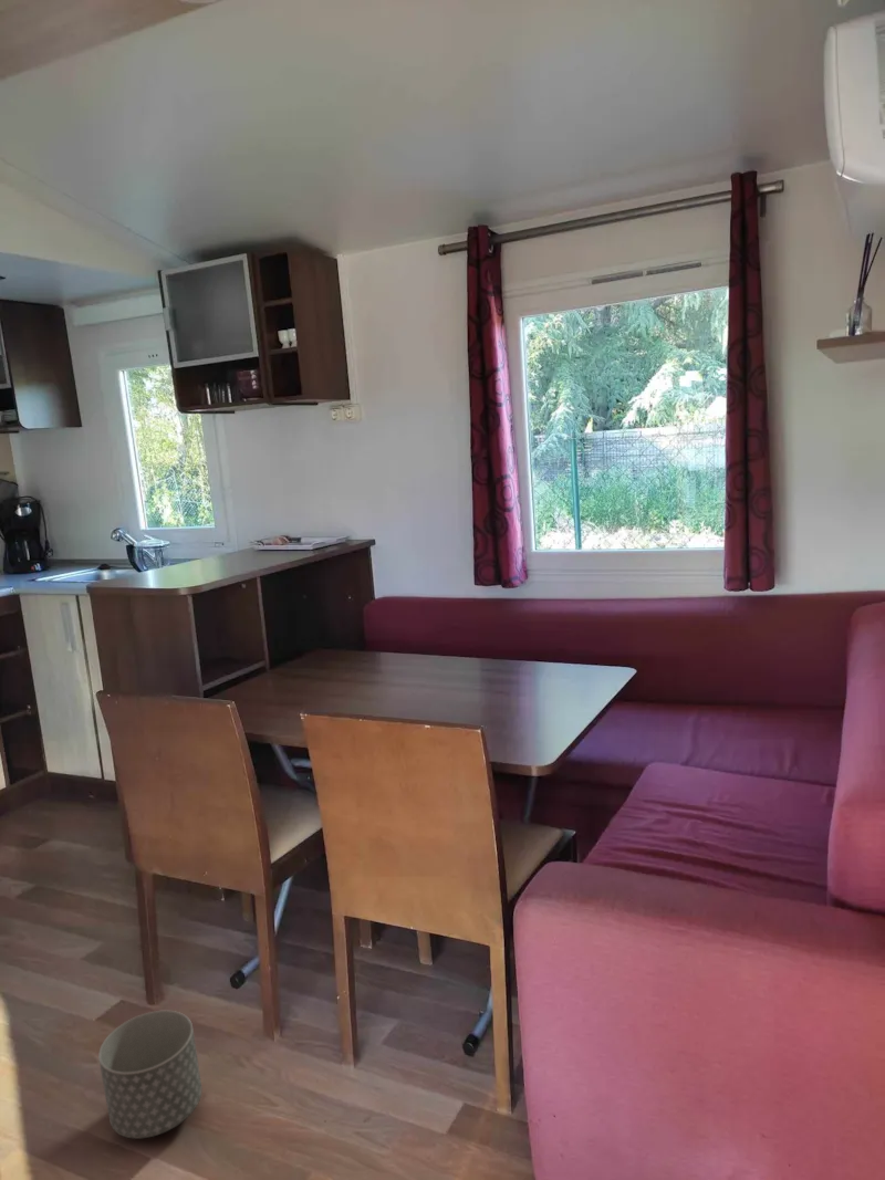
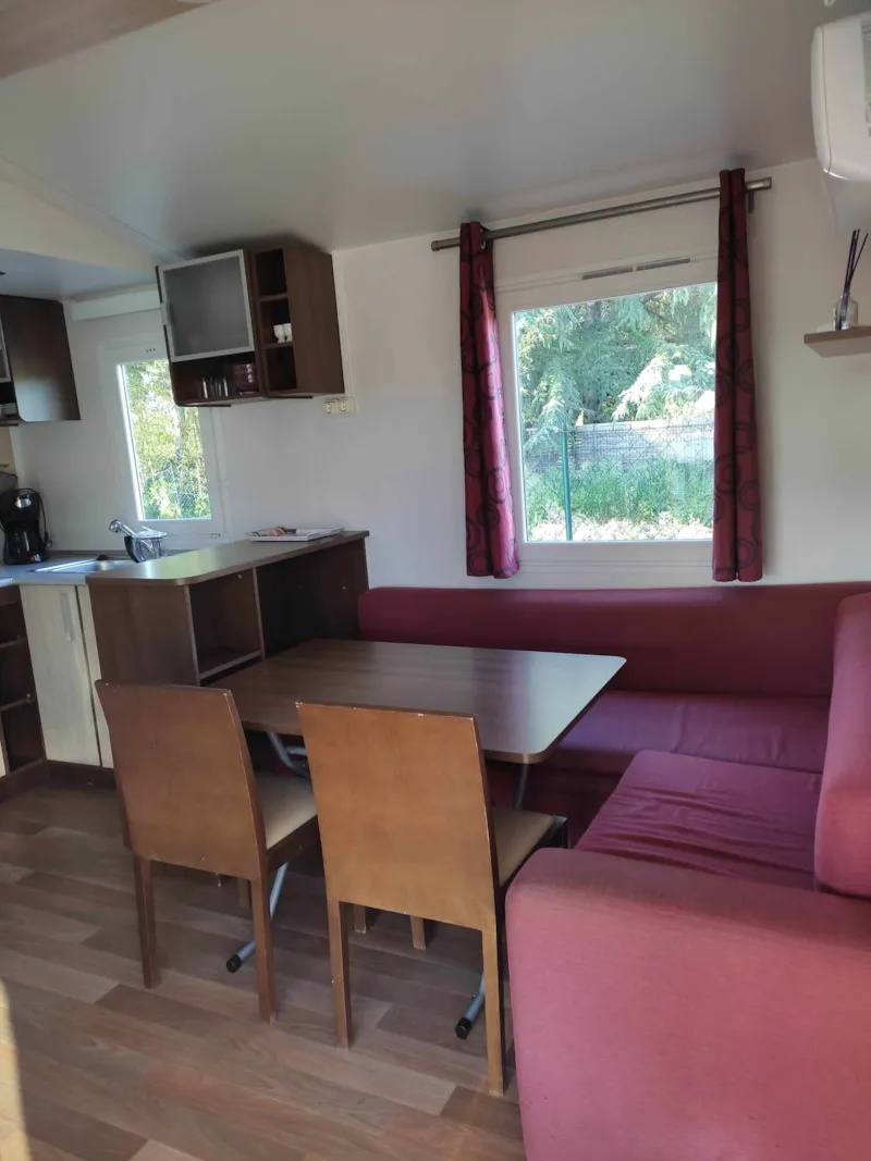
- planter [97,1010,204,1140]
